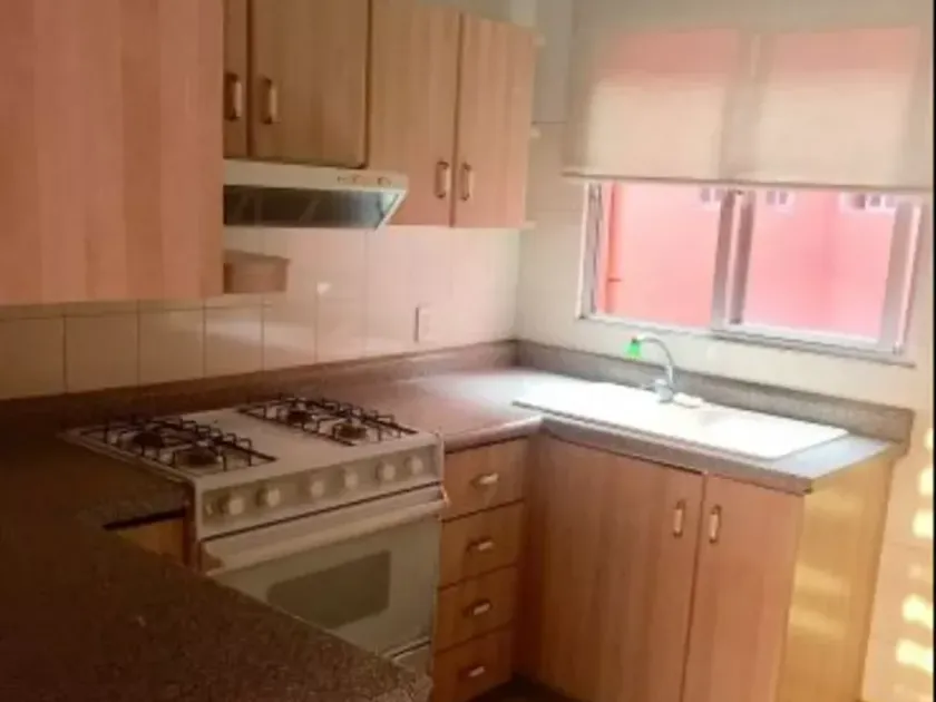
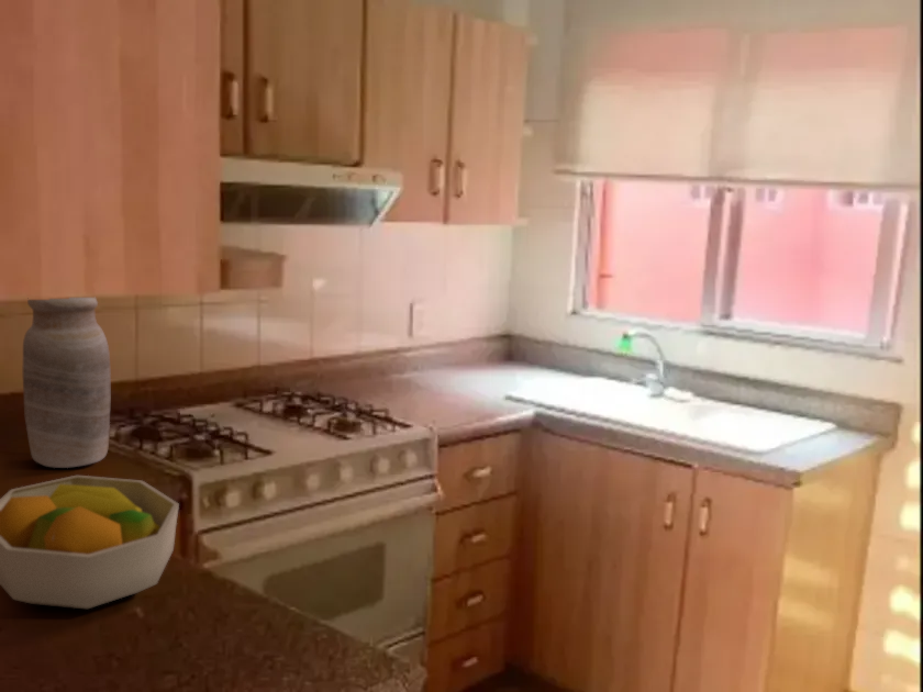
+ vase [22,297,112,469]
+ fruit bowl [0,475,180,611]
